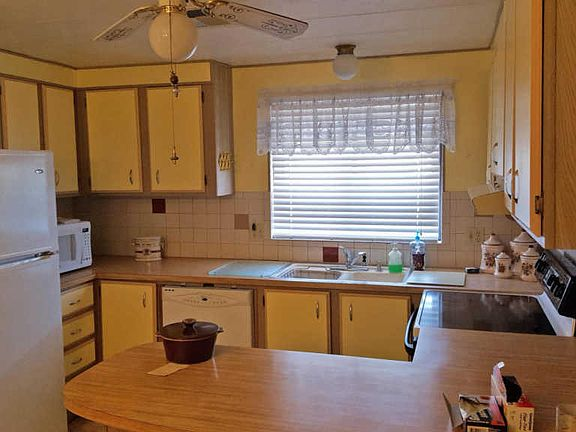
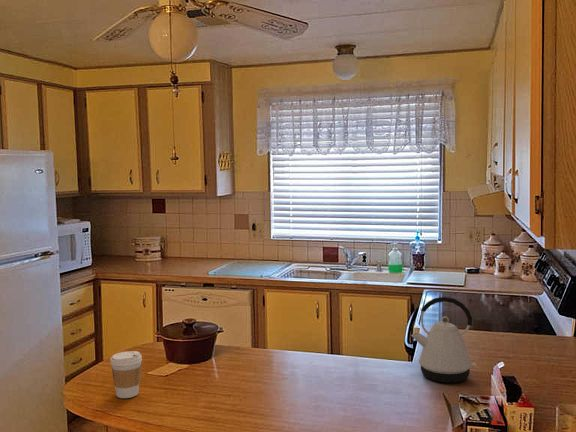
+ kettle [411,296,477,383]
+ coffee cup [109,350,143,399]
